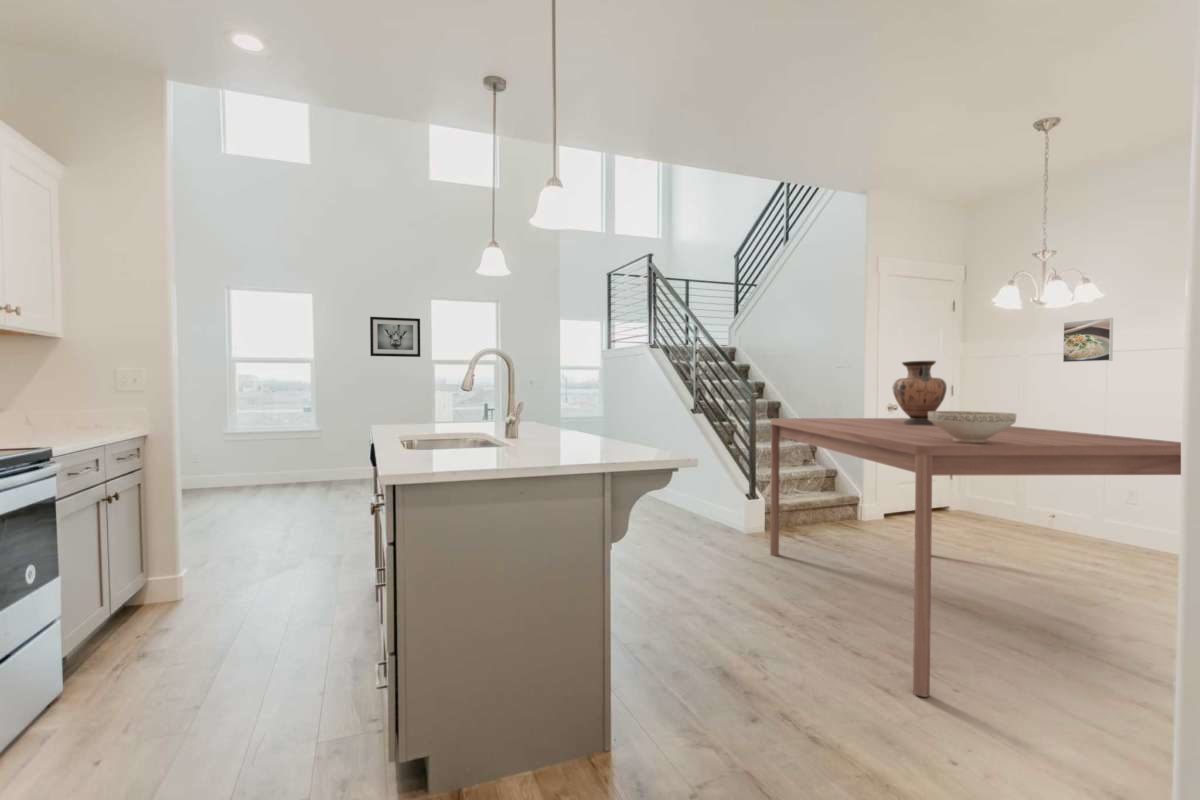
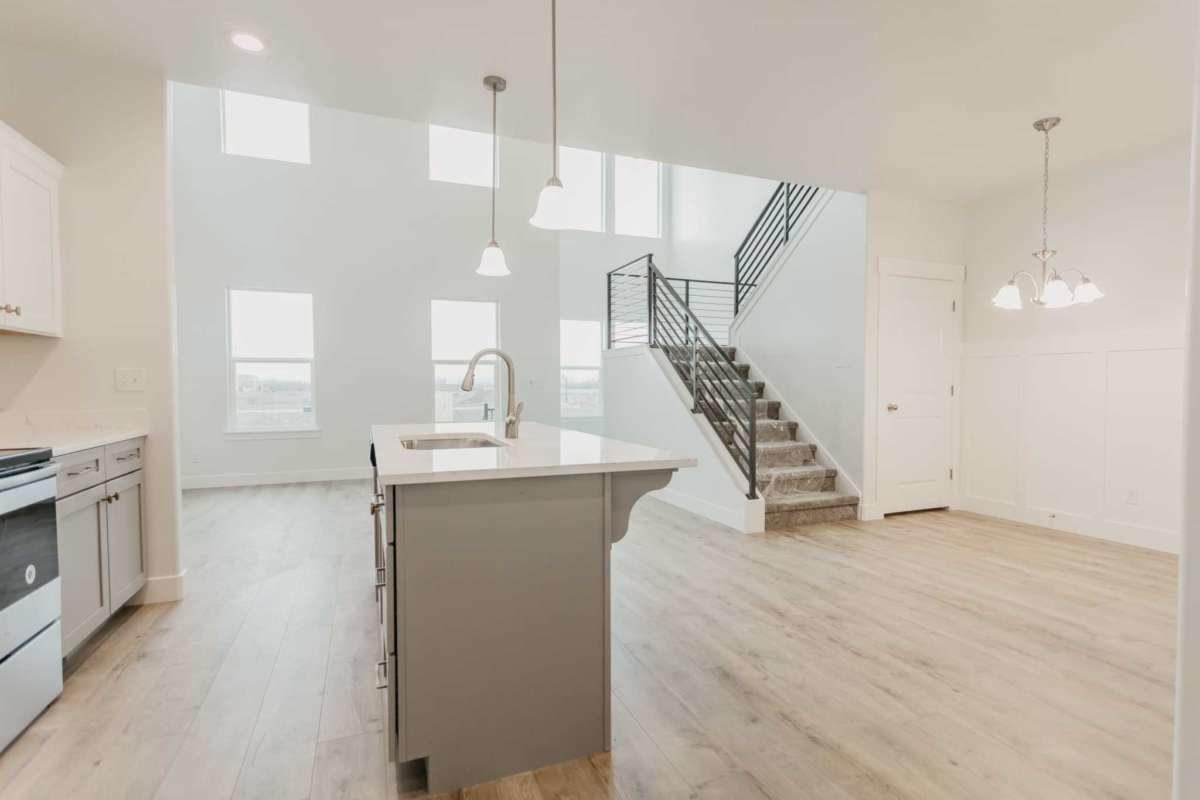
- dining table [769,417,1182,698]
- decorative bowl [928,410,1017,443]
- vase [892,360,948,425]
- wall art [369,316,421,358]
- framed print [1062,317,1114,363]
